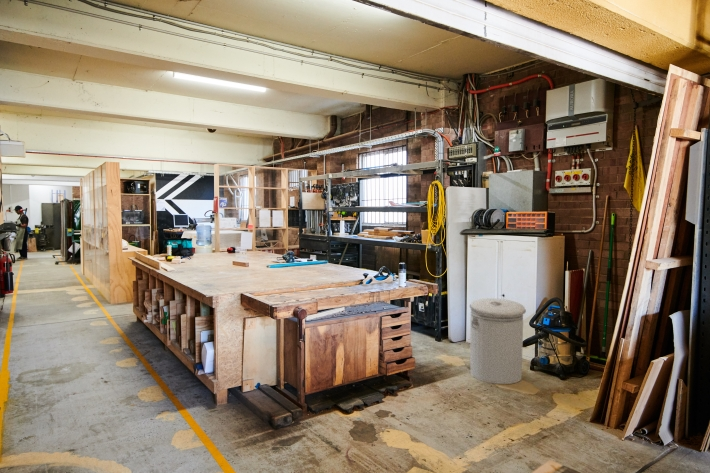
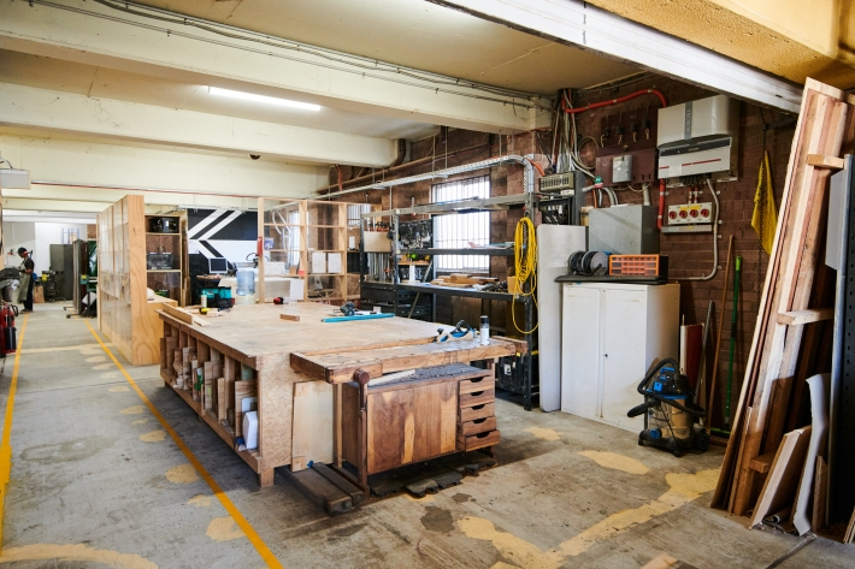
- can [469,297,527,385]
